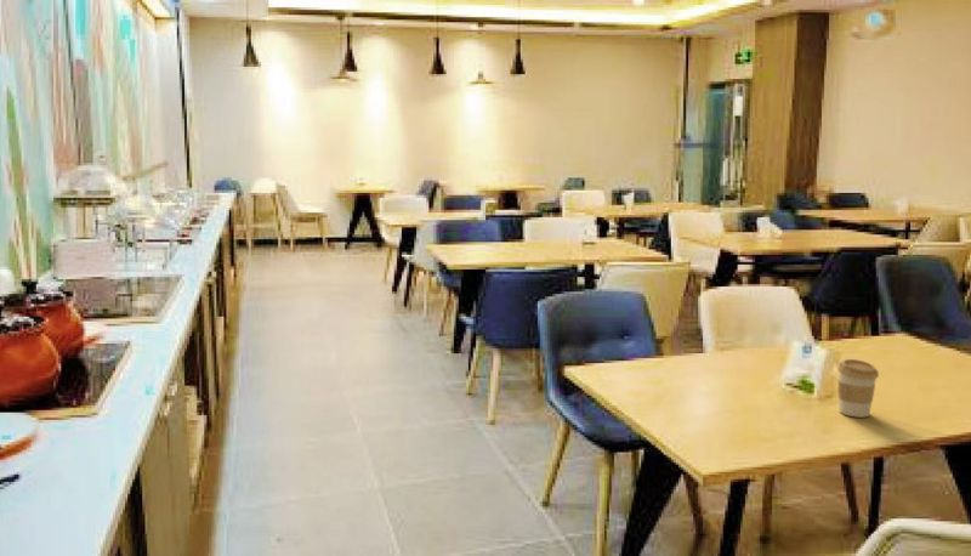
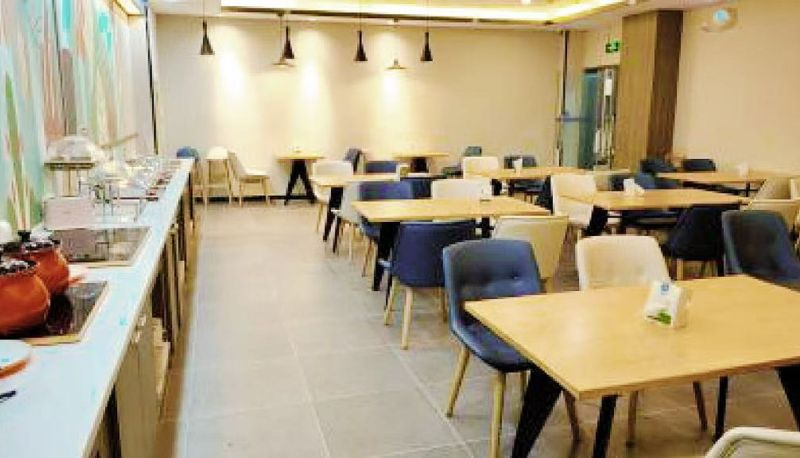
- coffee cup [836,358,880,419]
